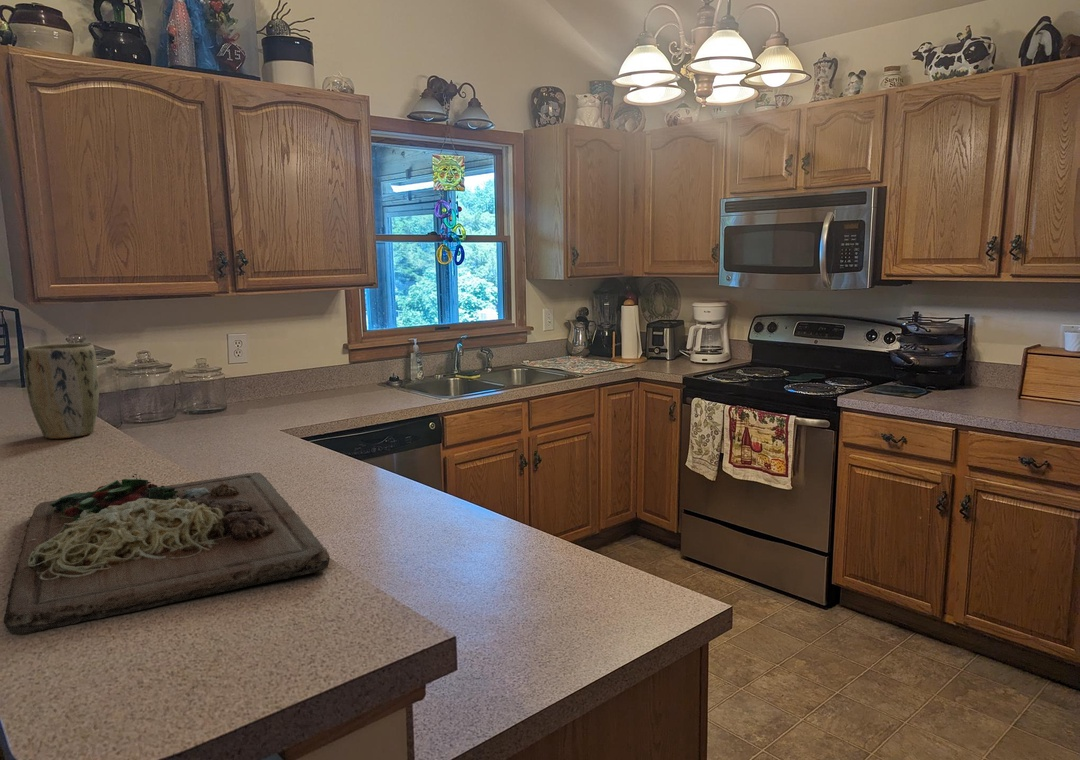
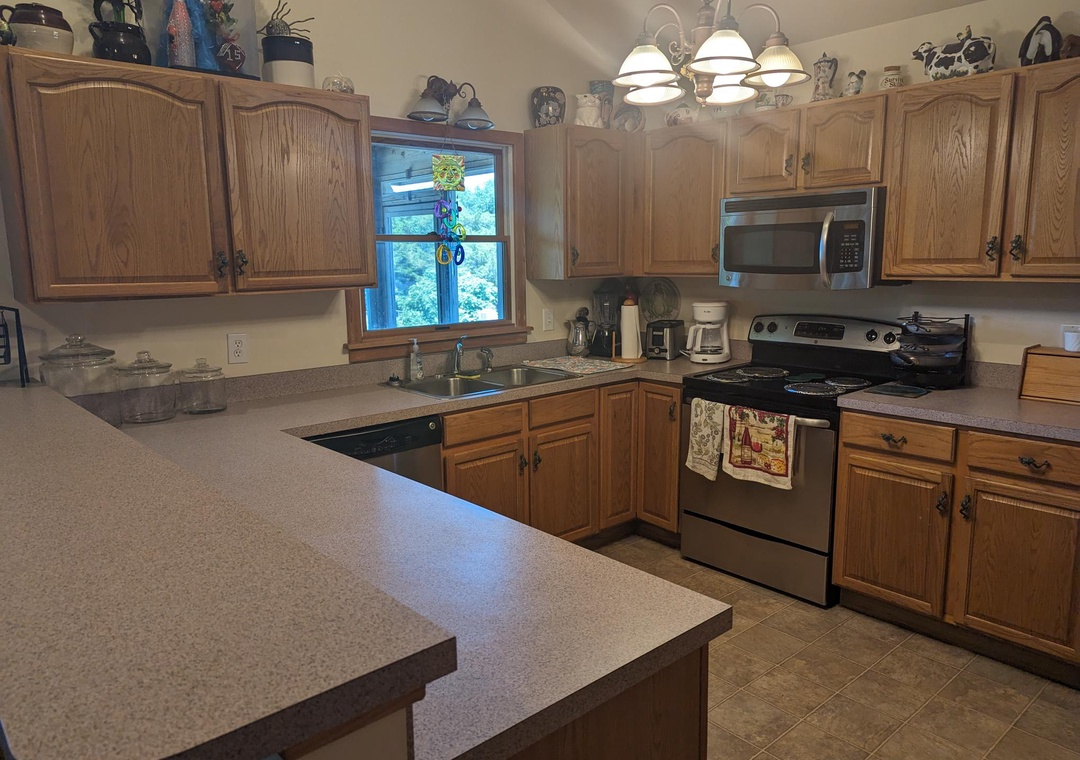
- cutting board [3,471,331,636]
- plant pot [22,342,100,440]
